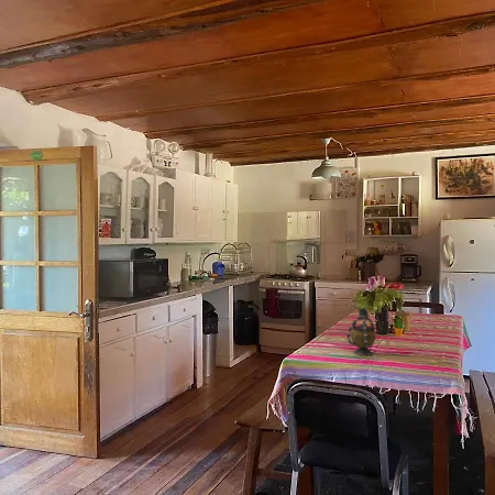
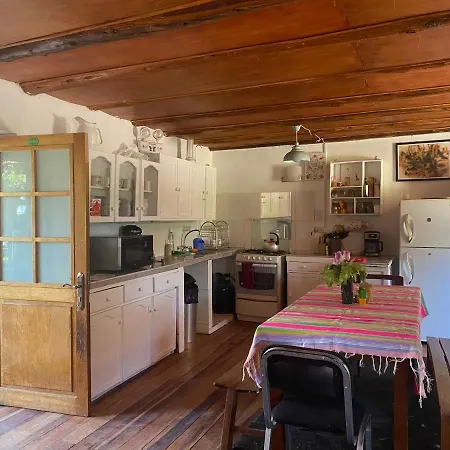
- teapot [345,306,377,356]
